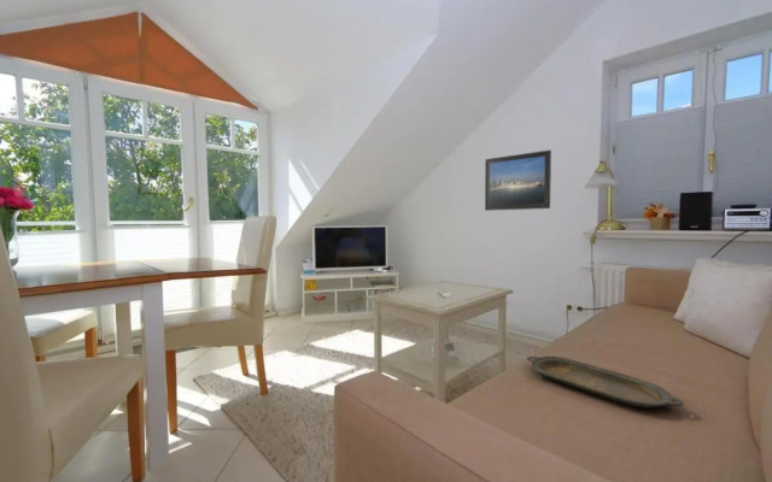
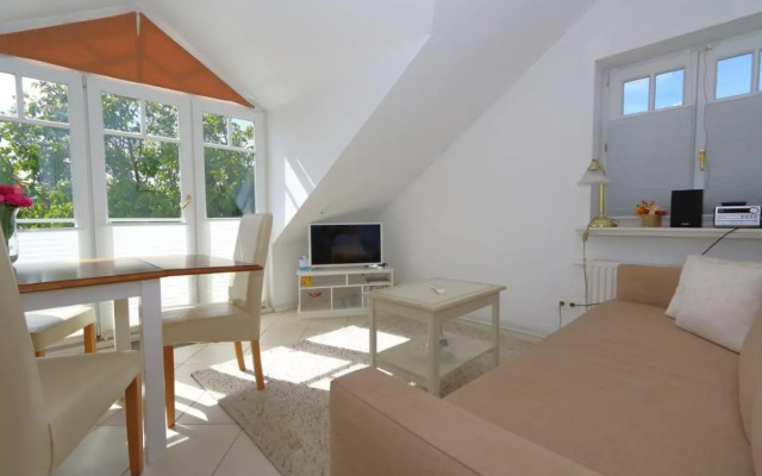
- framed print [484,149,552,212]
- serving tray [526,355,685,410]
